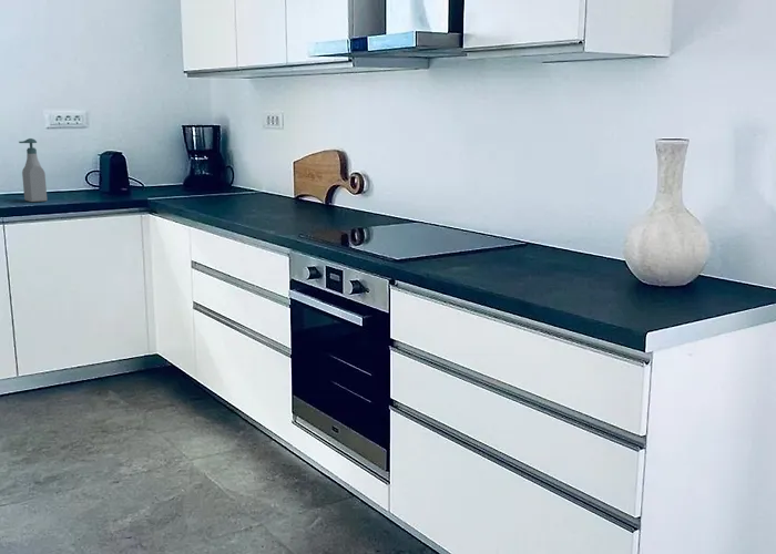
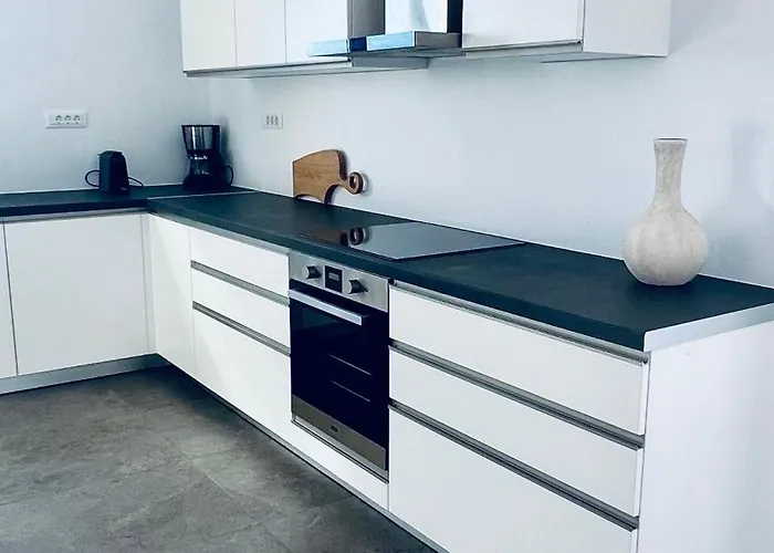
- soap bottle [18,137,48,203]
